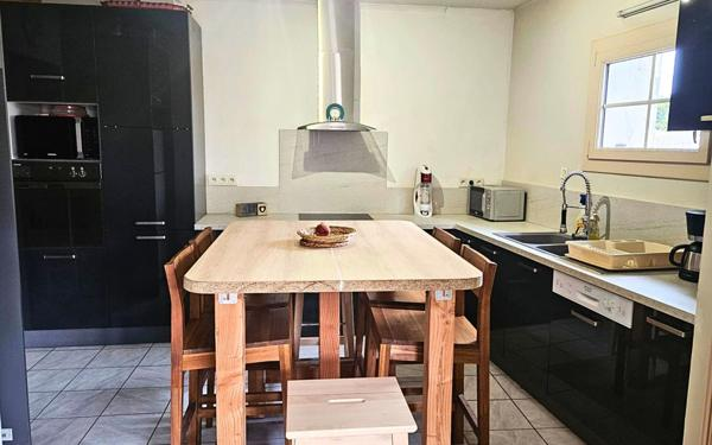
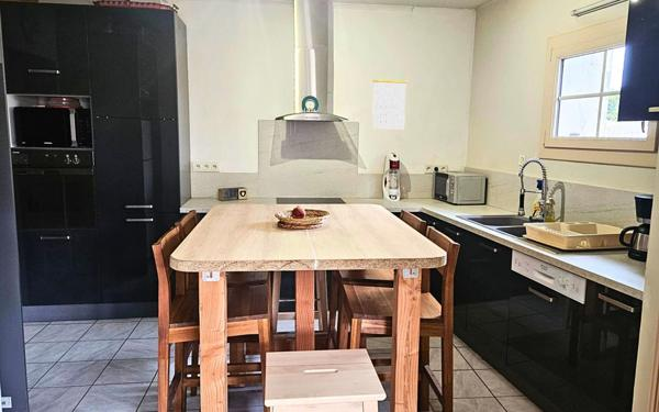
+ calendar [371,76,407,130]
